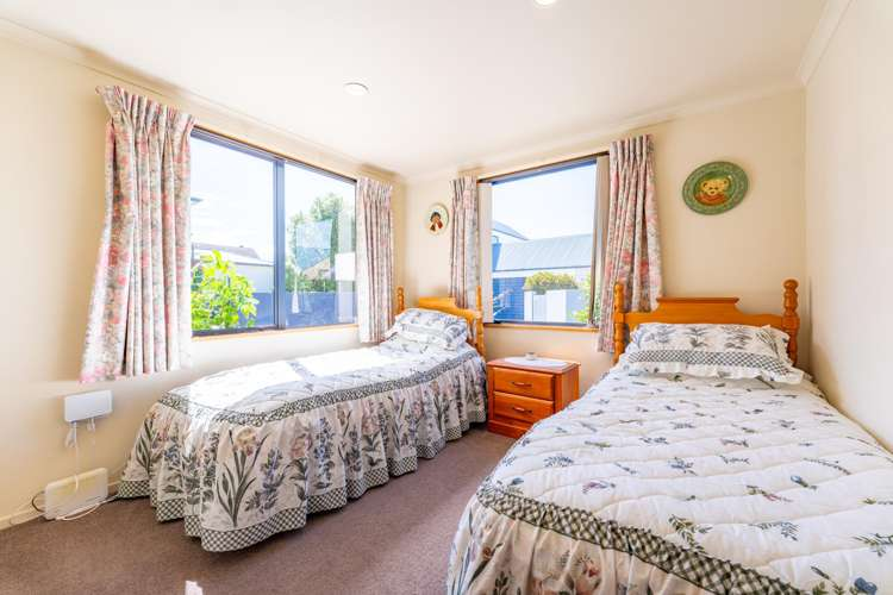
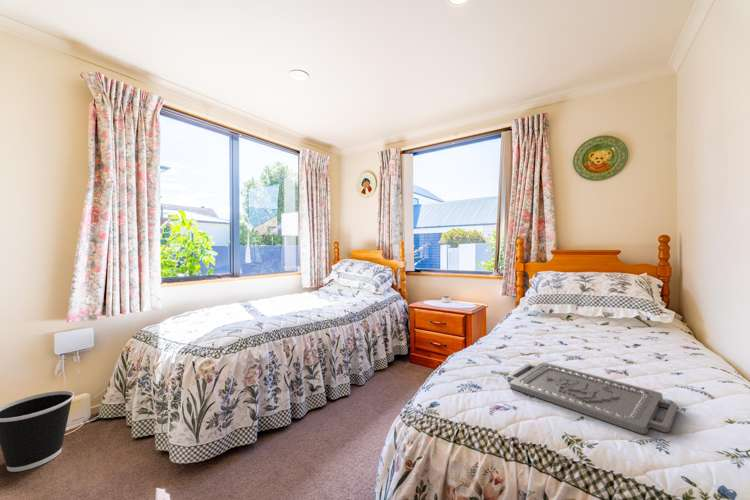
+ serving tray [506,362,678,435]
+ wastebasket [0,390,75,473]
